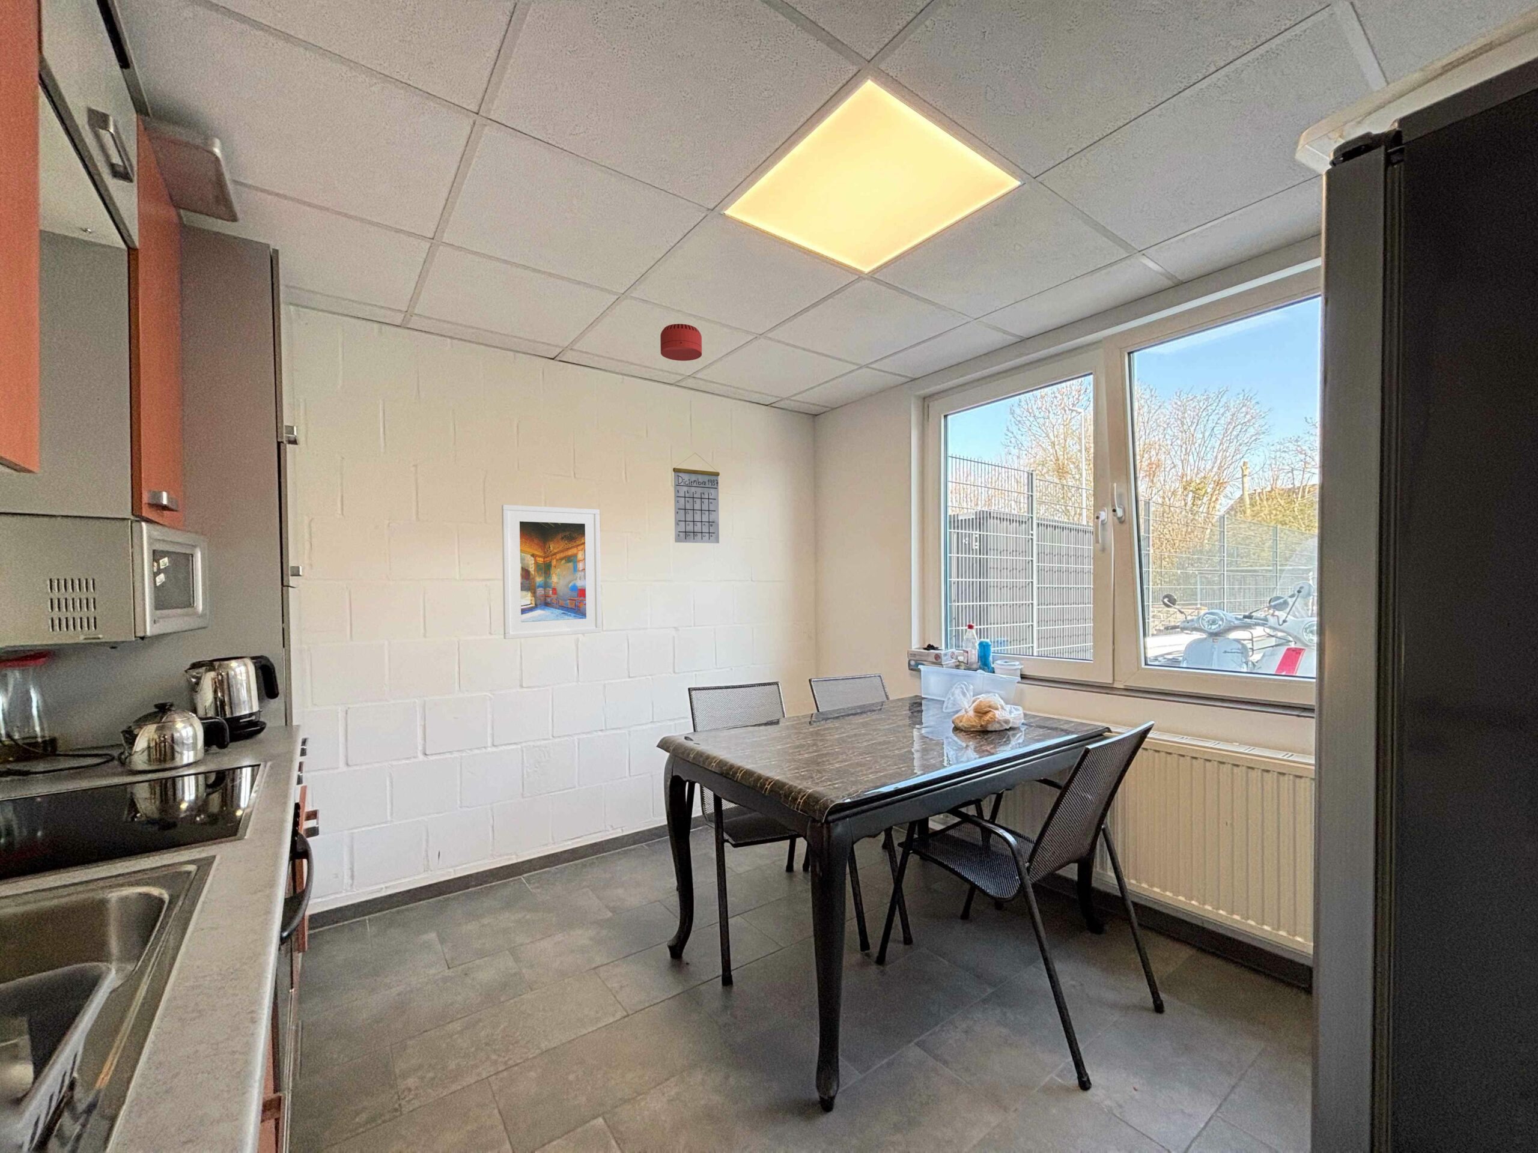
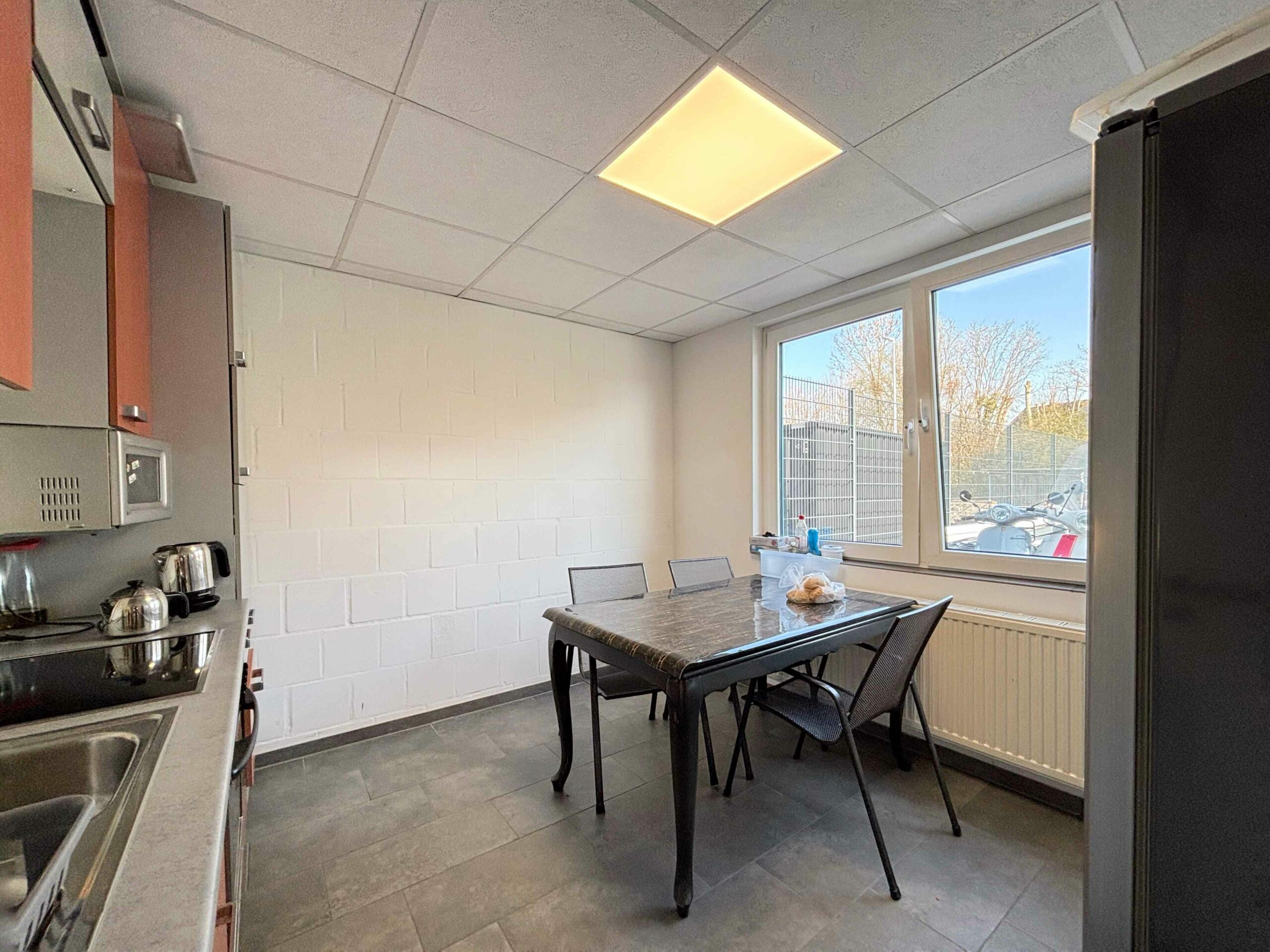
- smoke detector [660,323,702,361]
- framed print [501,504,602,639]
- calendar [672,452,721,544]
